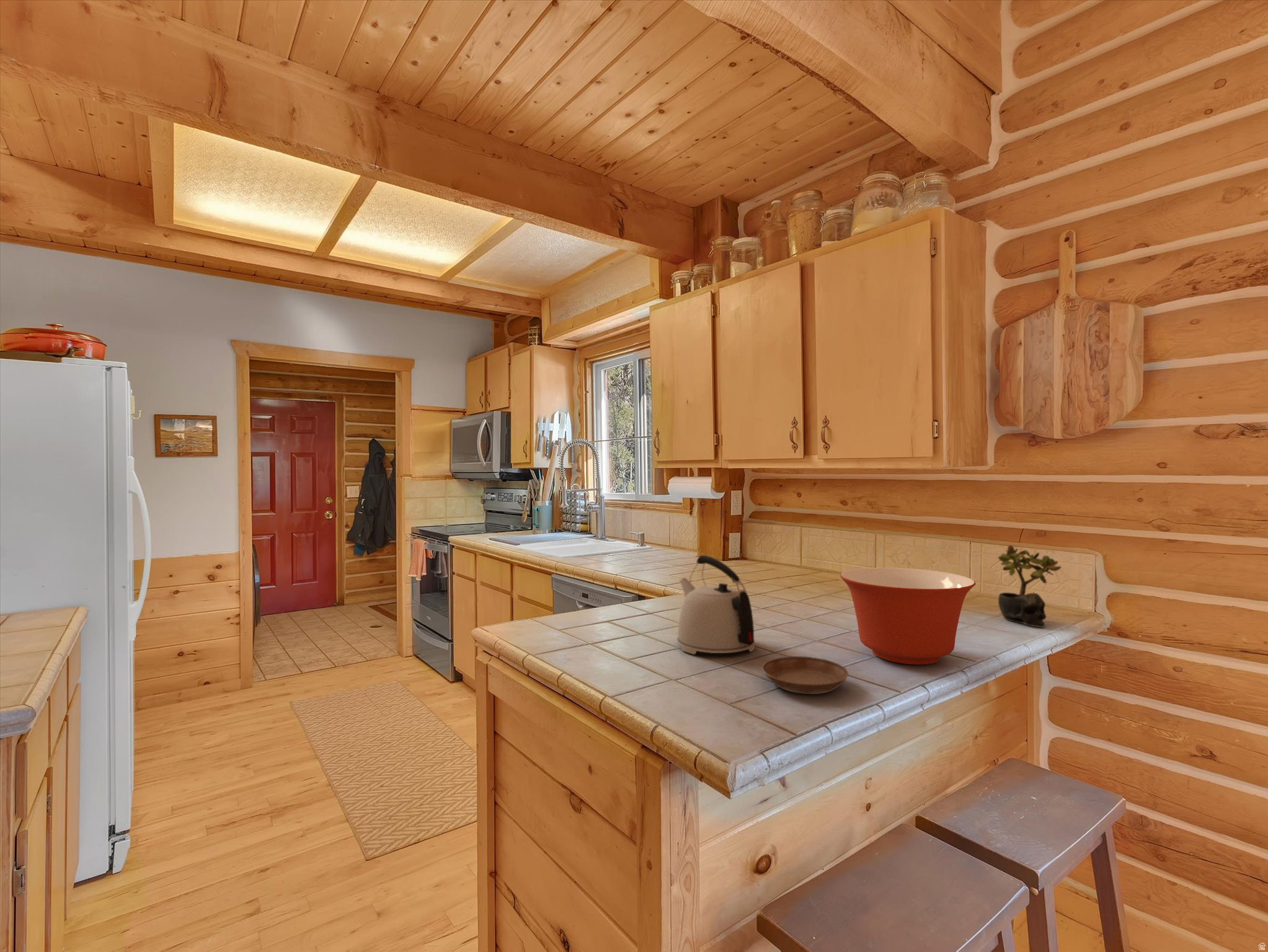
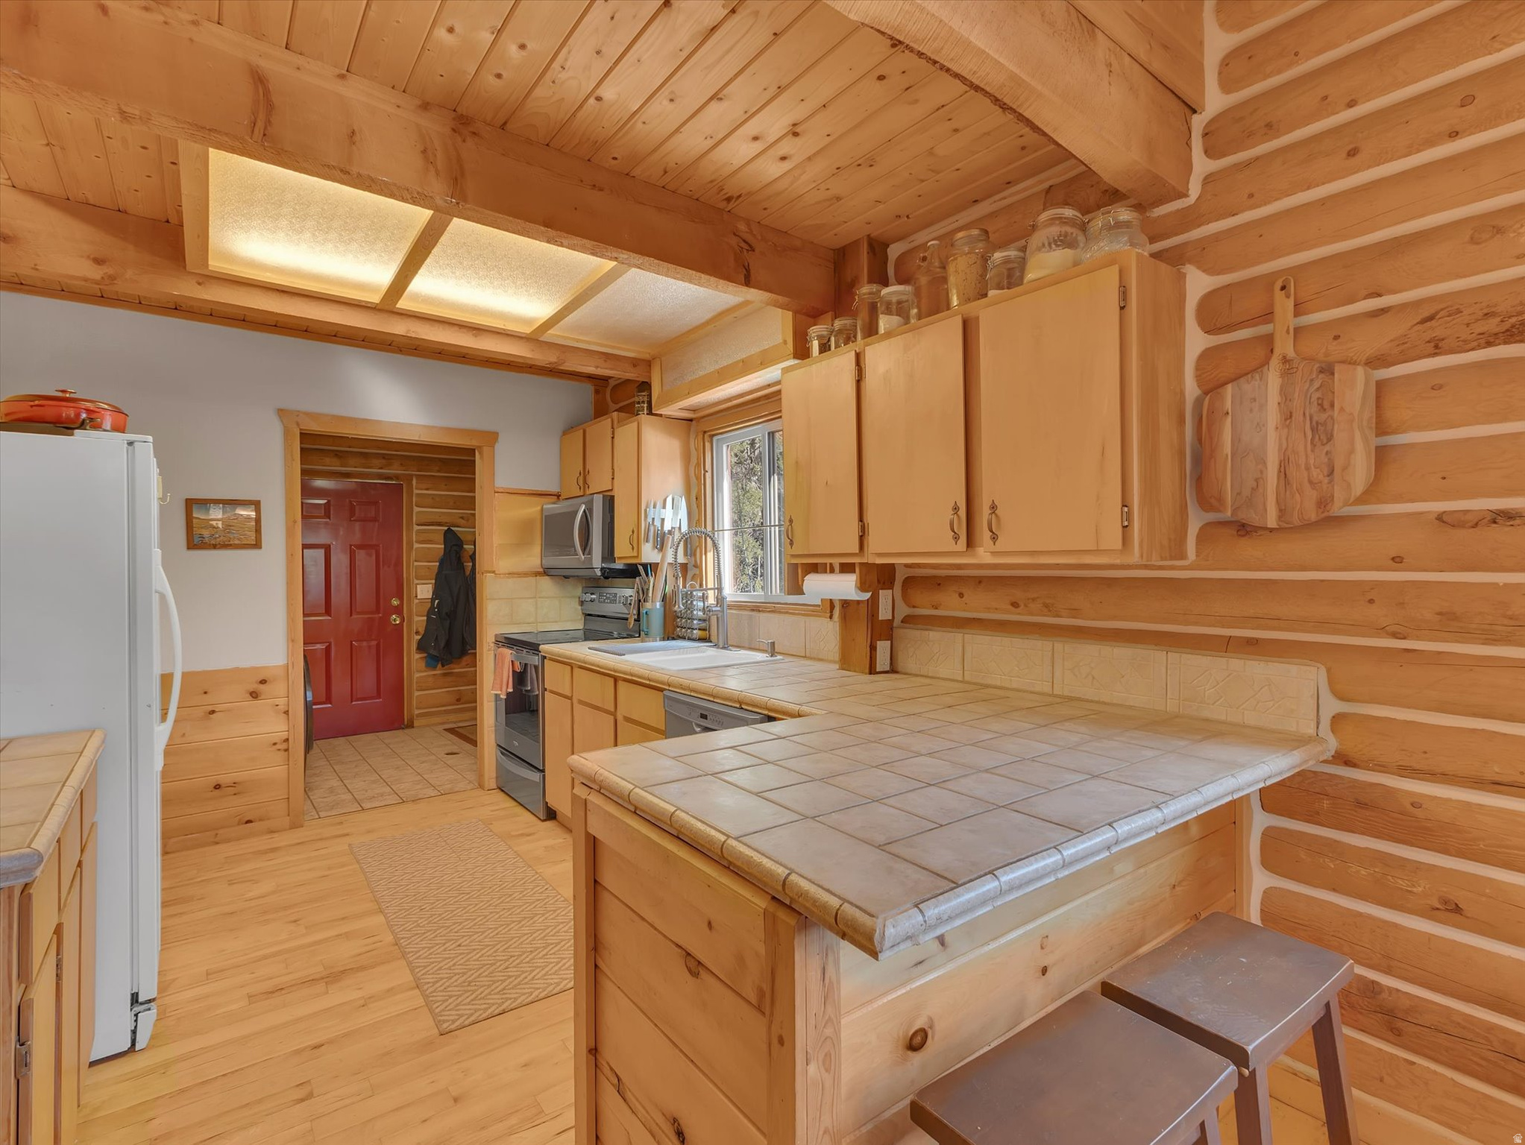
- kettle [676,555,755,655]
- saucer [761,656,849,695]
- mixing bowl [840,567,977,666]
- succulent plant [998,545,1062,628]
